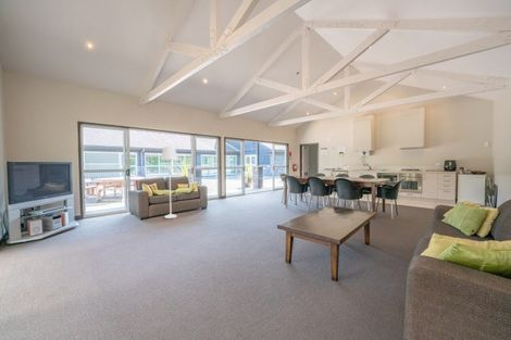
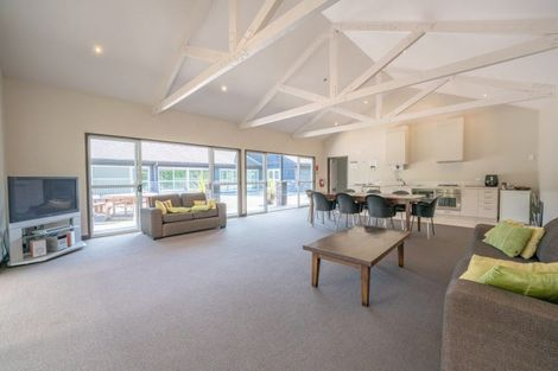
- floor lamp [160,146,179,219]
